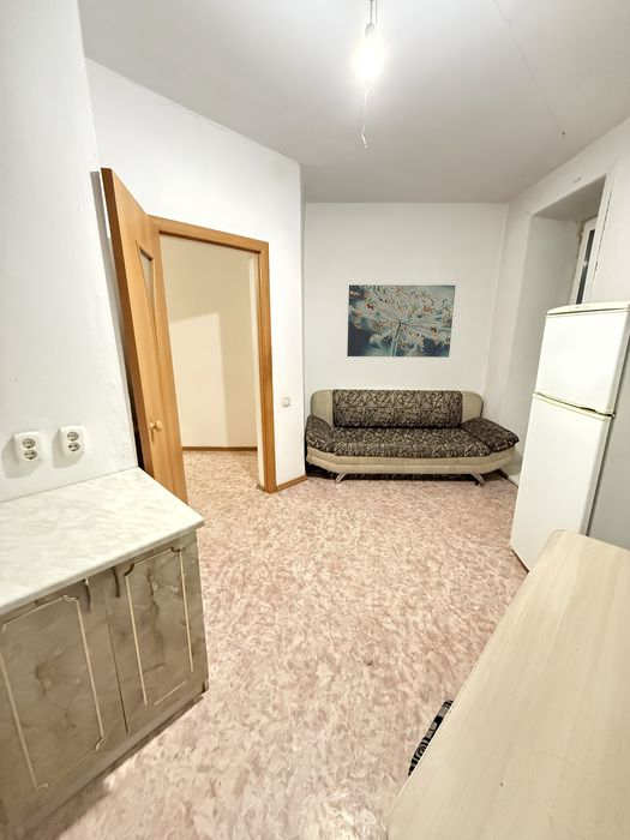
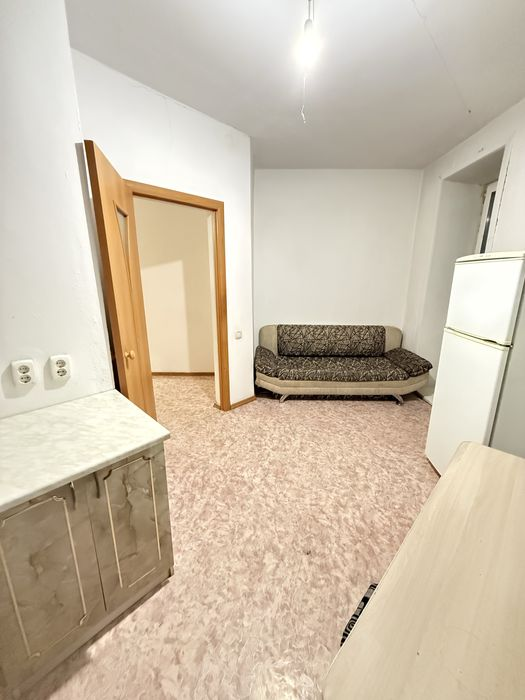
- wall art [346,283,457,359]
